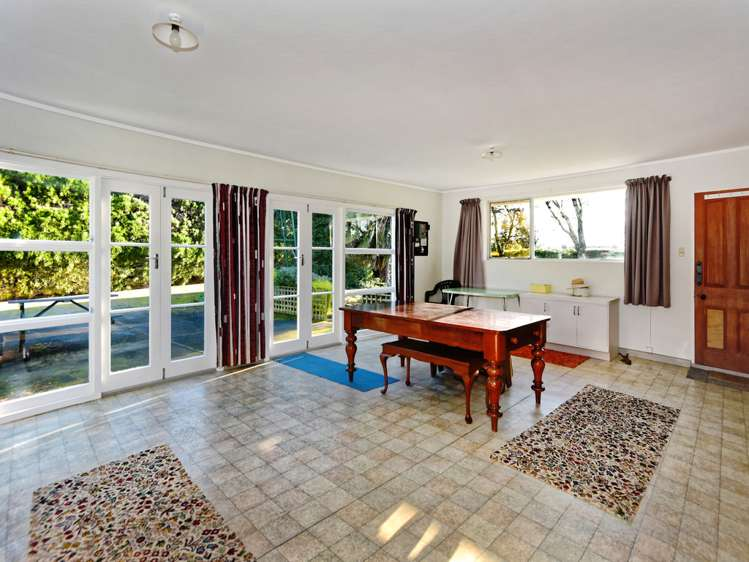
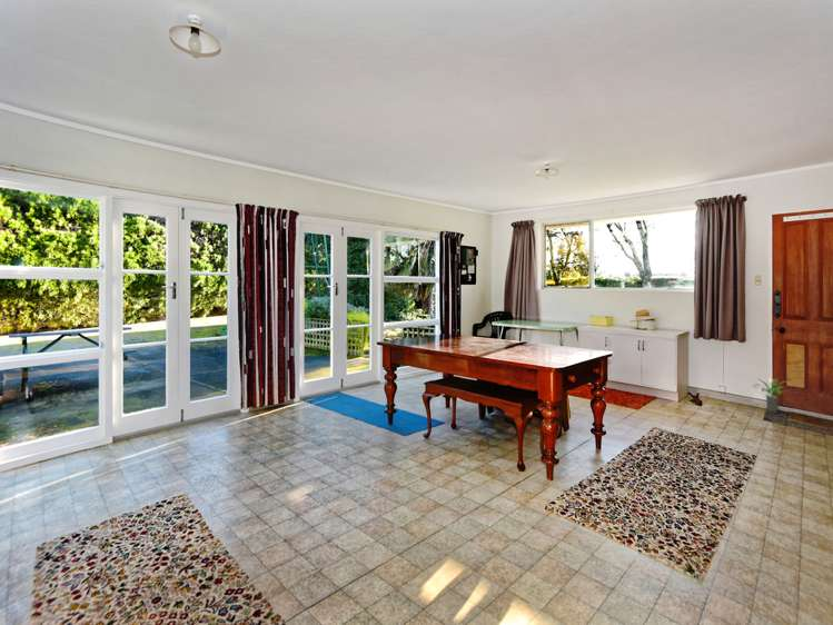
+ potted plant [751,377,791,414]
